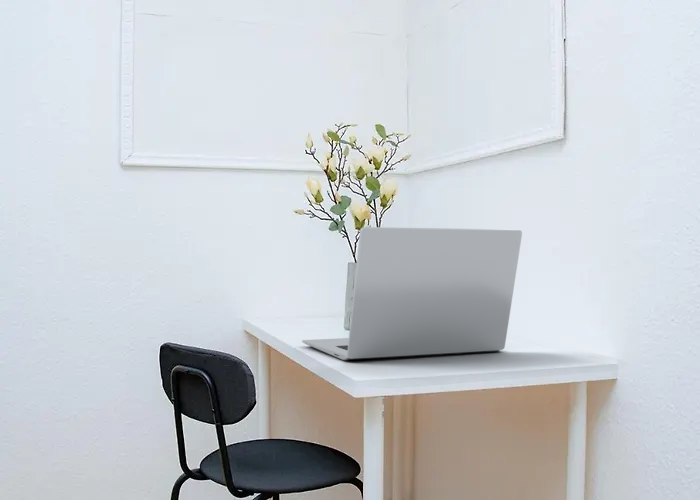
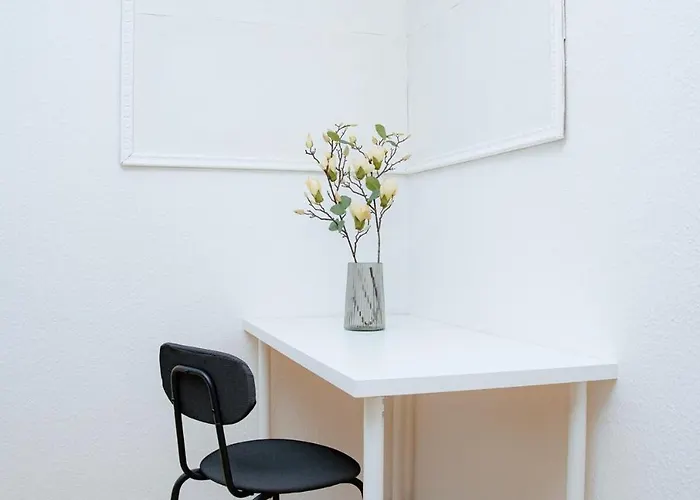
- laptop [301,226,523,361]
